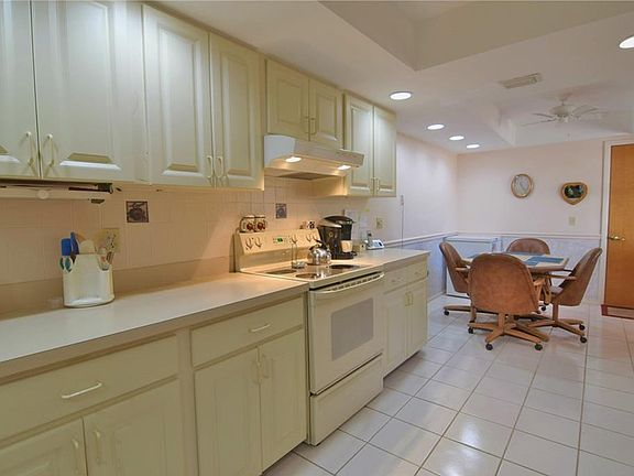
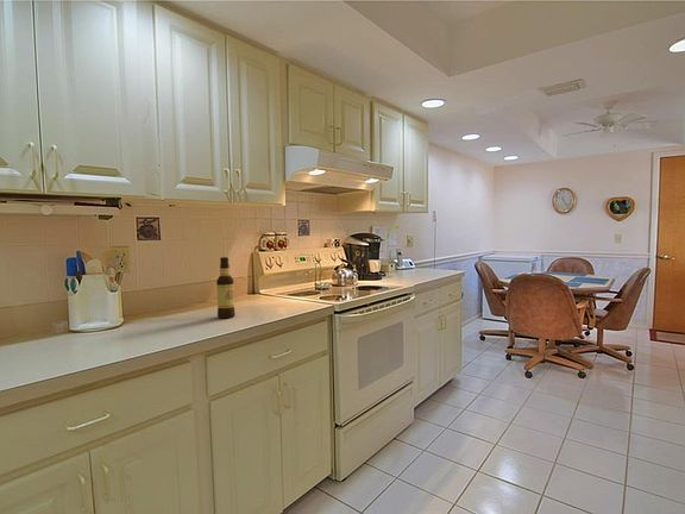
+ bottle [215,256,237,319]
